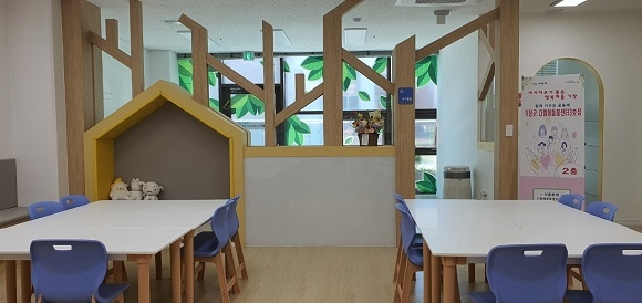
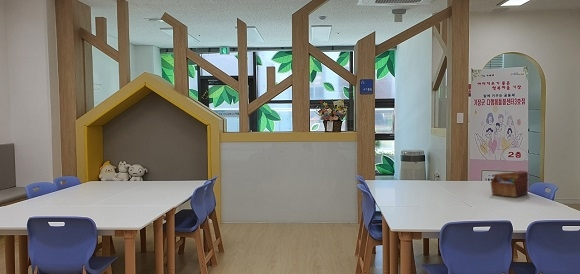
+ sewing box [489,170,529,198]
